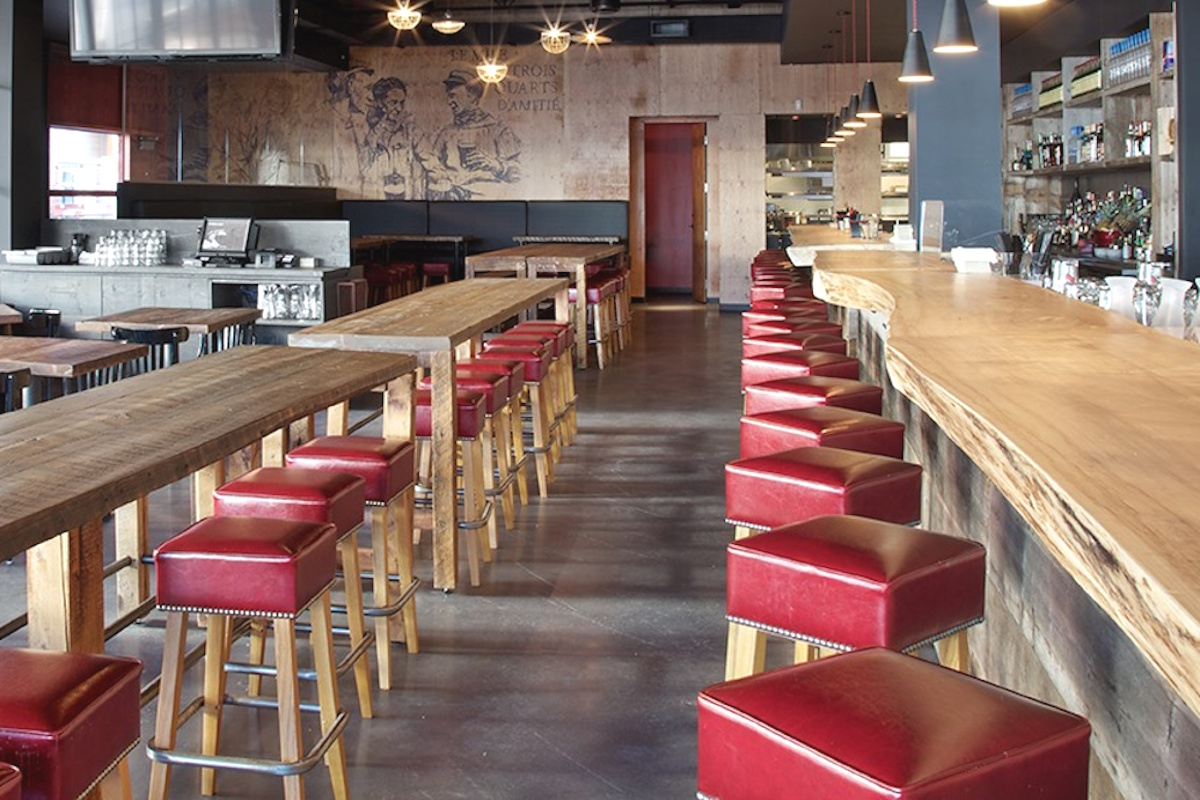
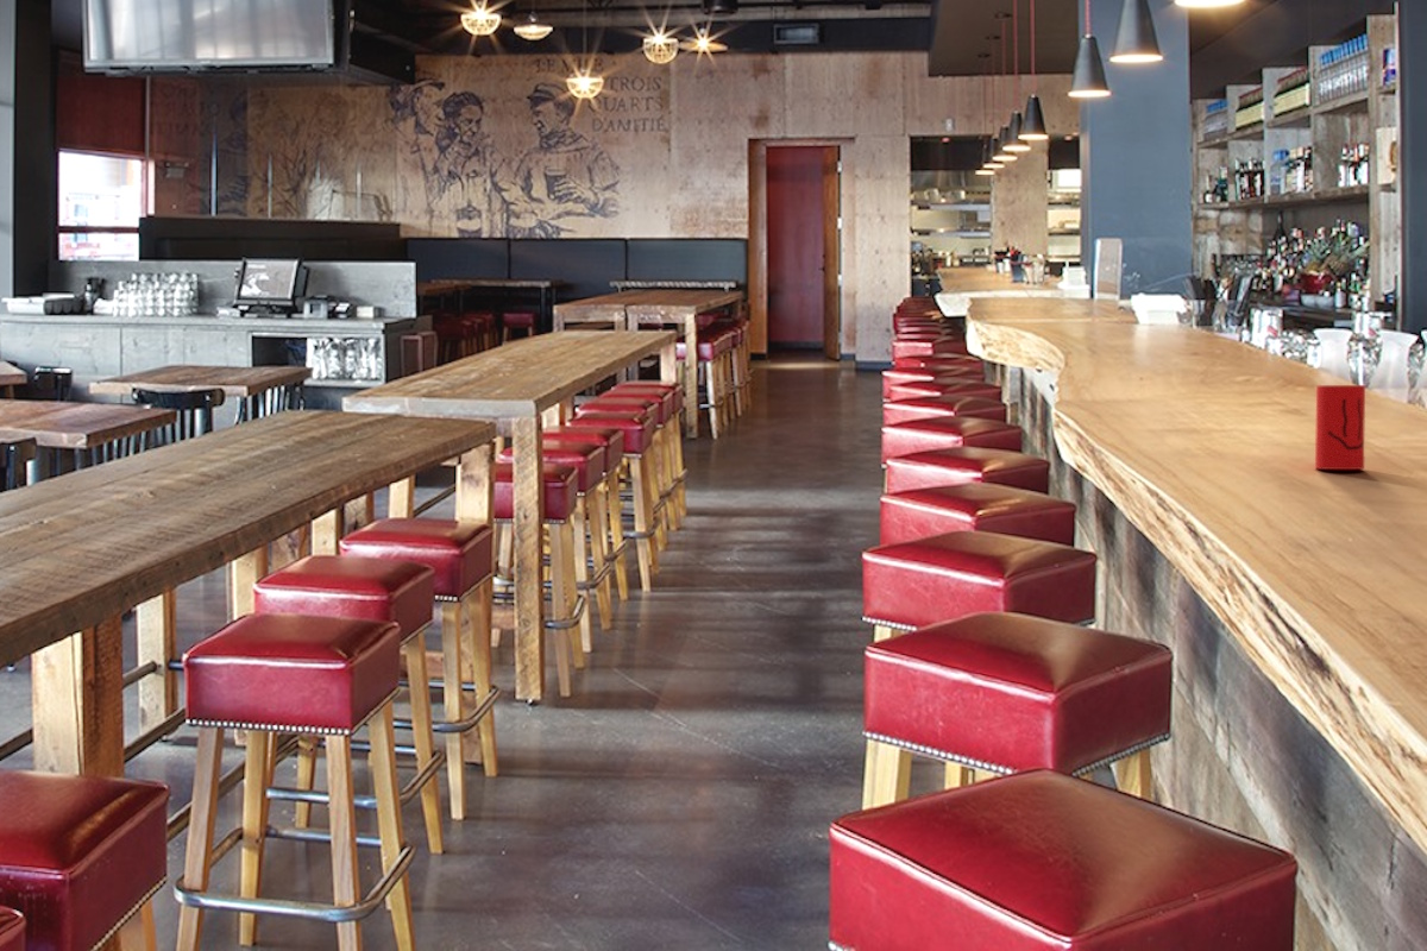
+ cup [1314,384,1366,471]
